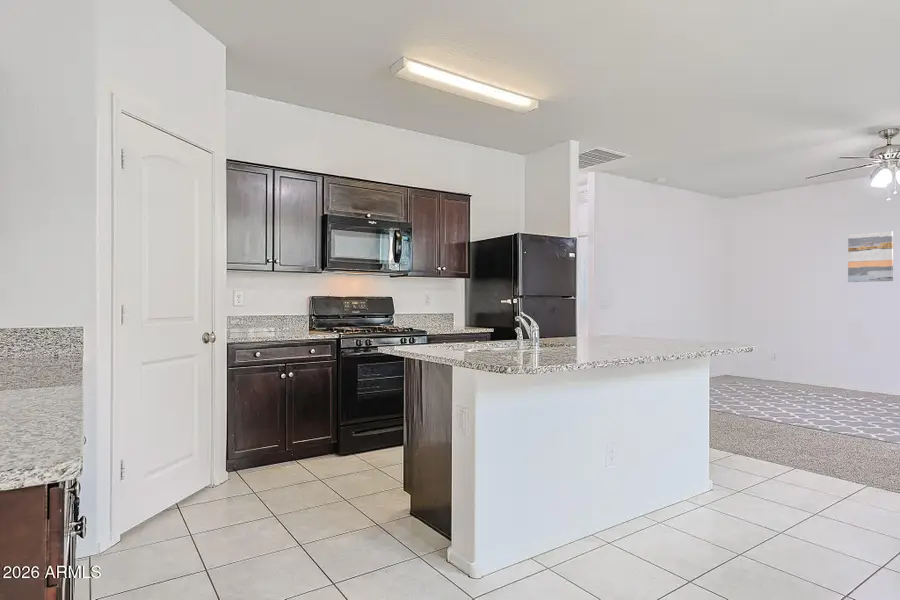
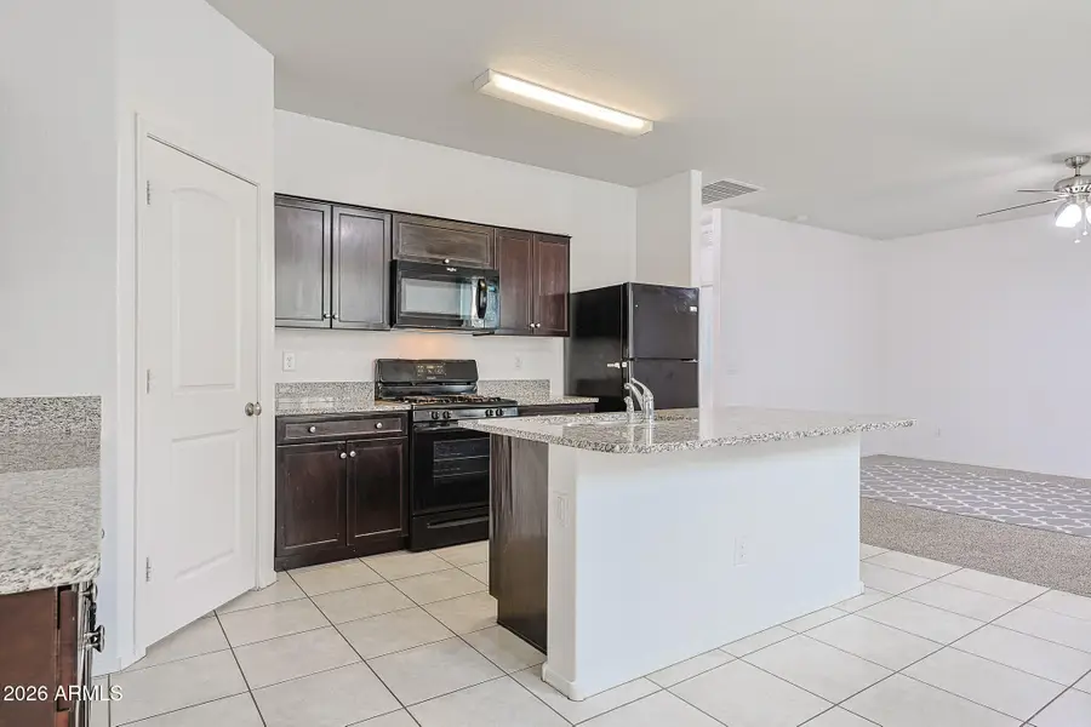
- wall art [847,230,894,283]
